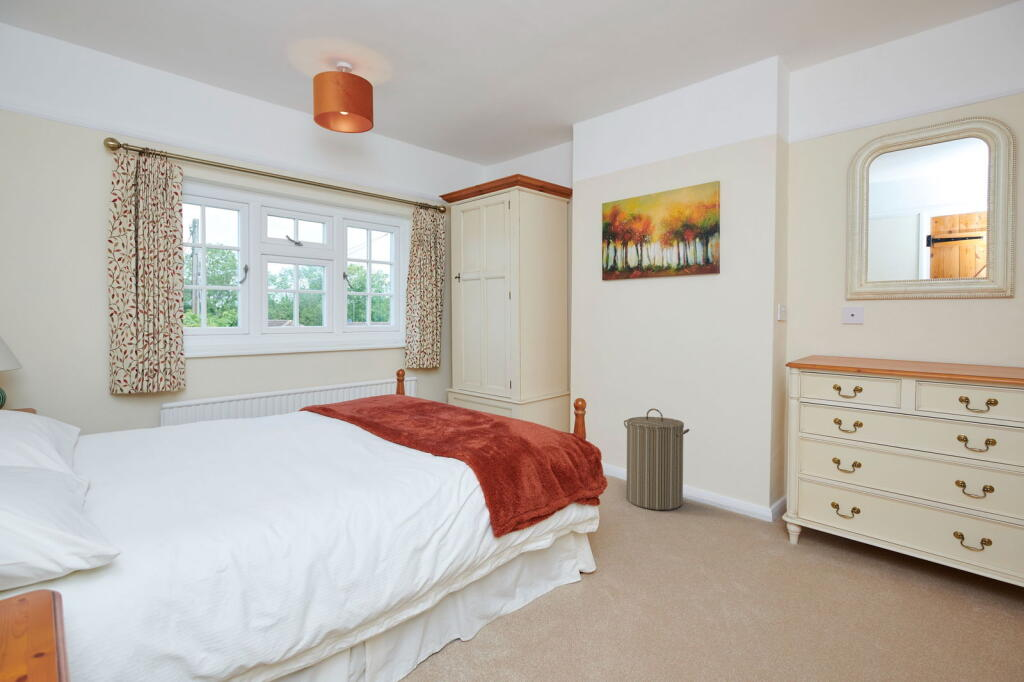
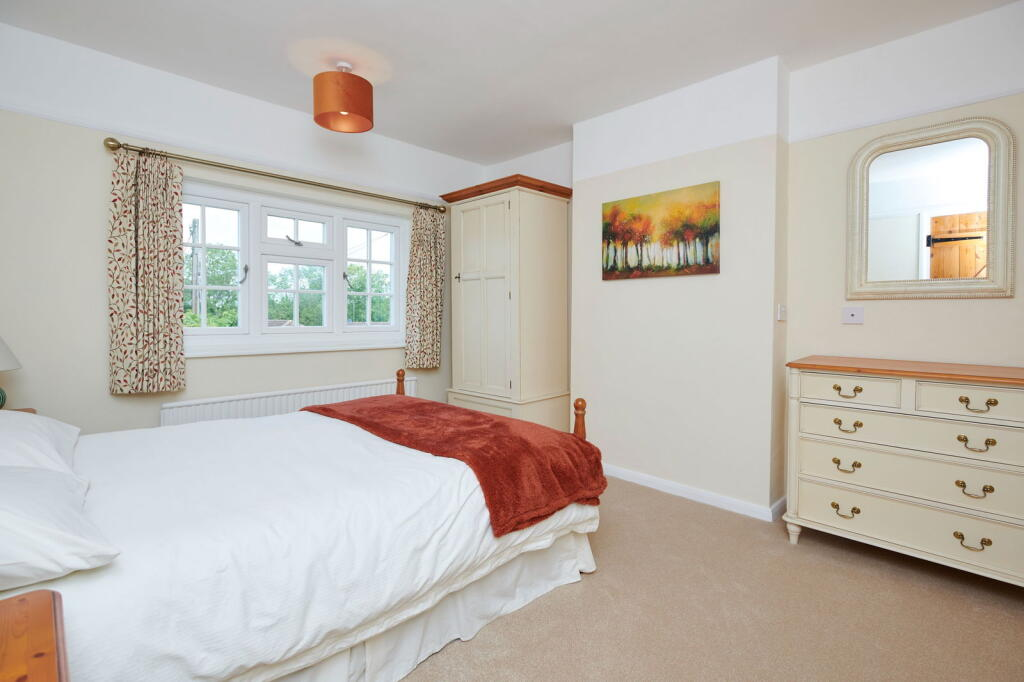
- laundry hamper [623,408,690,511]
